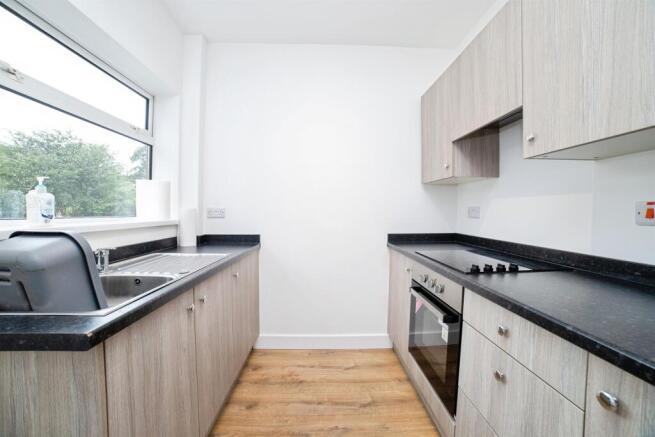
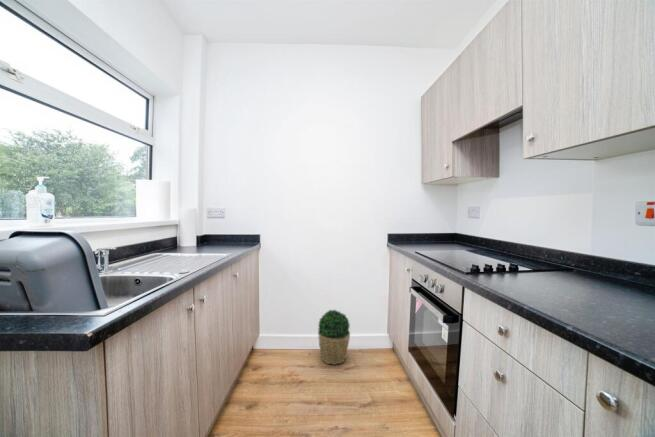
+ potted plant [317,309,351,366]
